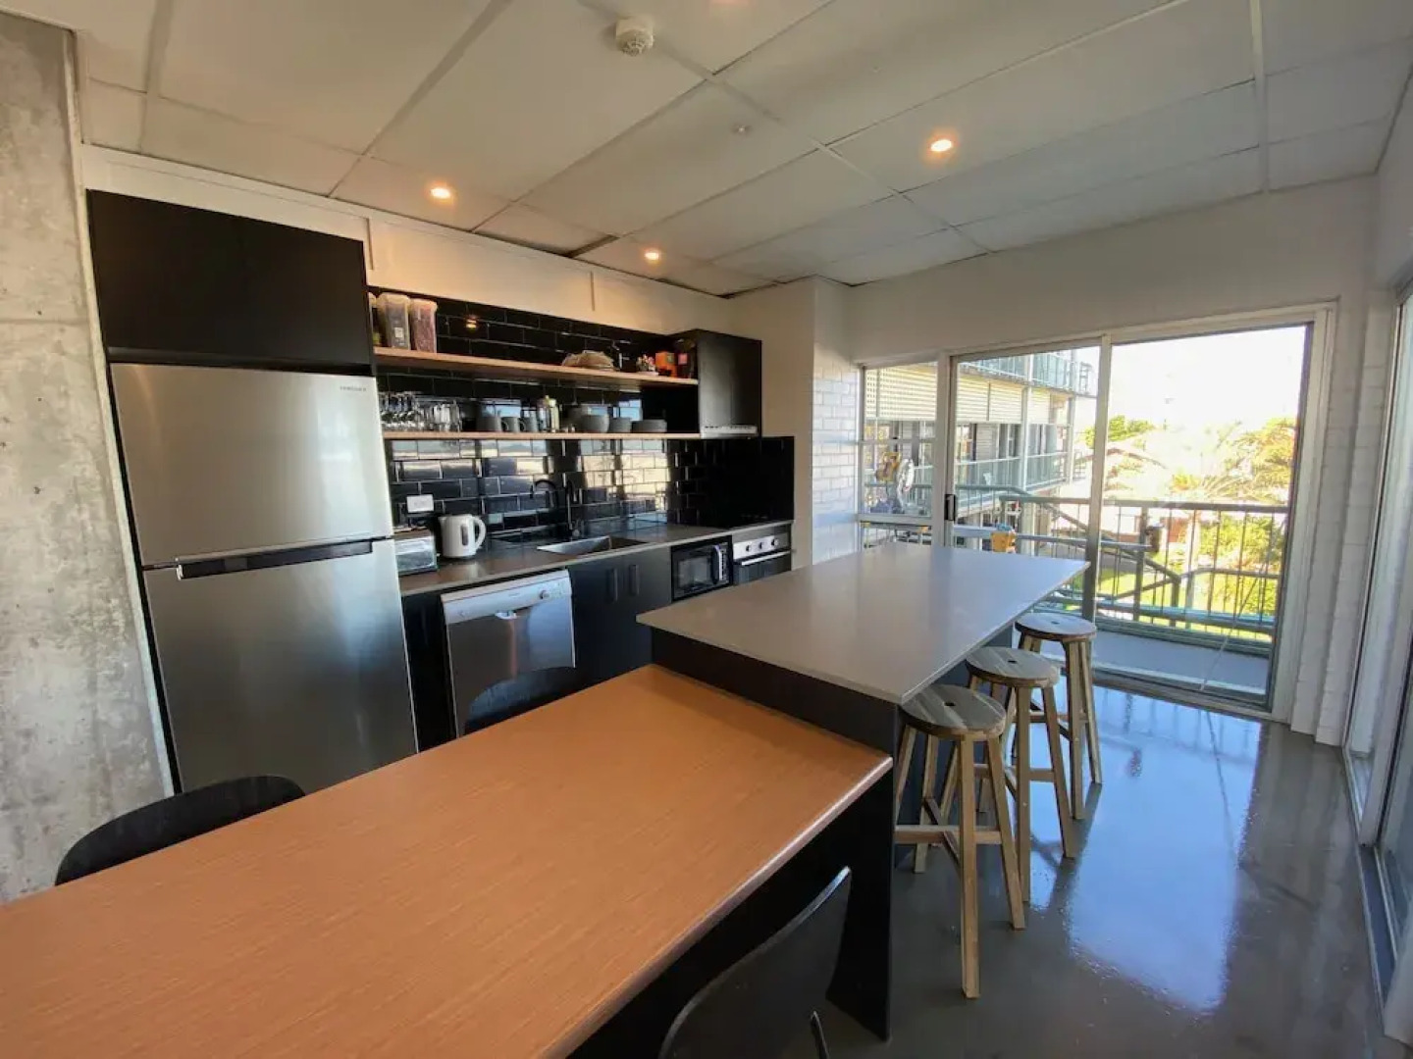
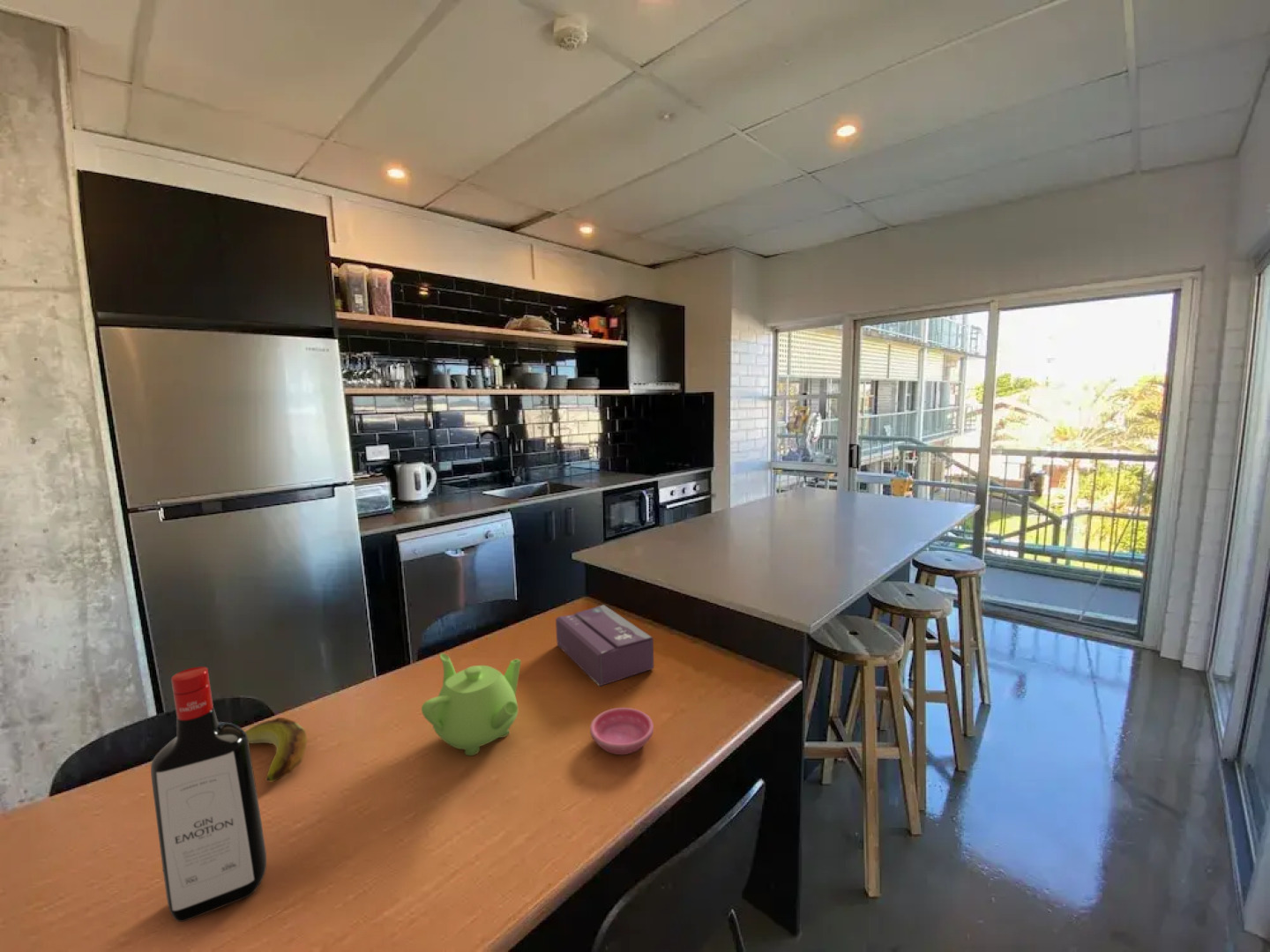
+ banana [244,717,308,783]
+ liquor bottle [150,666,267,923]
+ saucer [589,707,654,755]
+ tissue box [555,604,654,687]
+ teapot [421,652,522,756]
